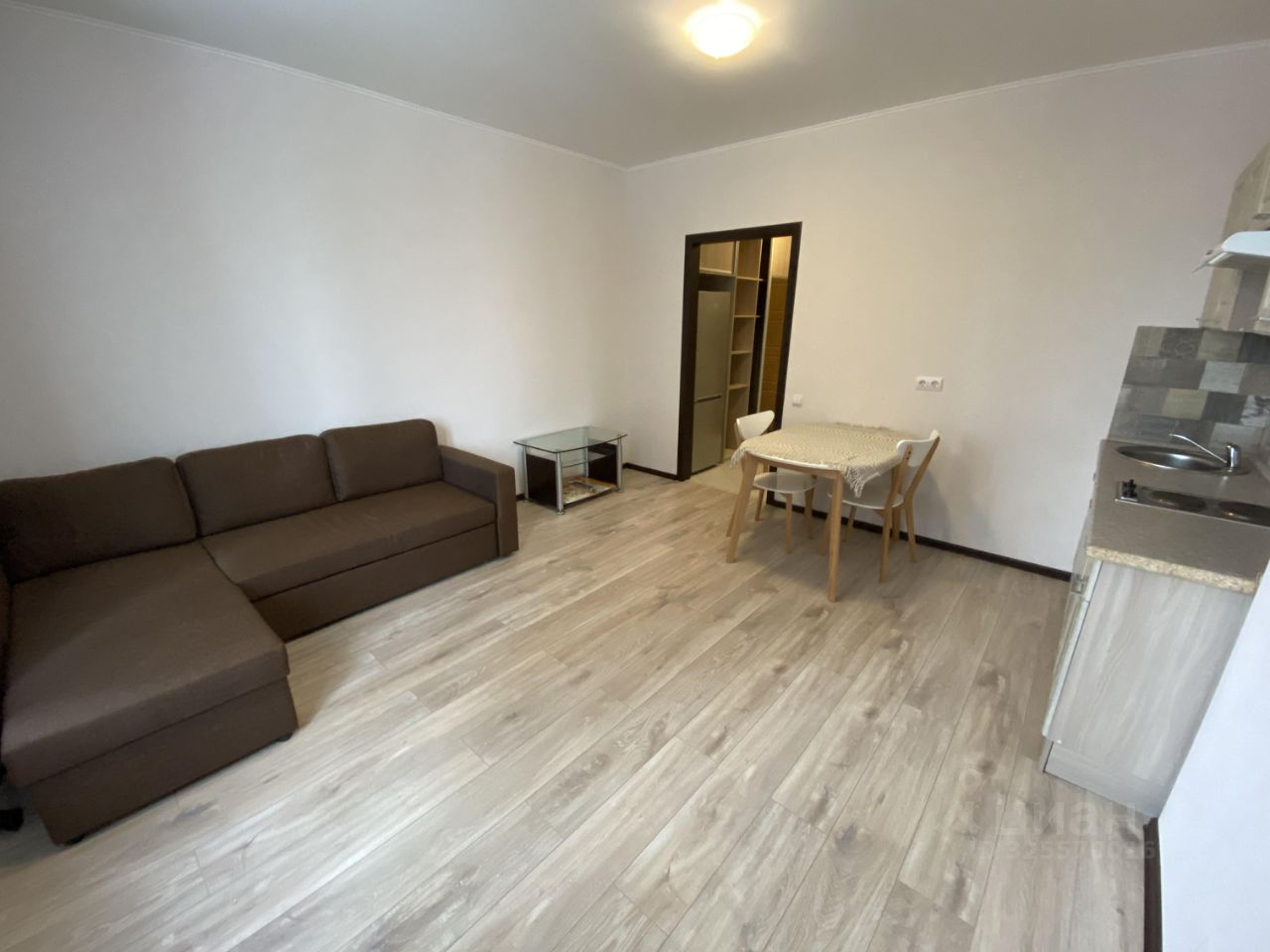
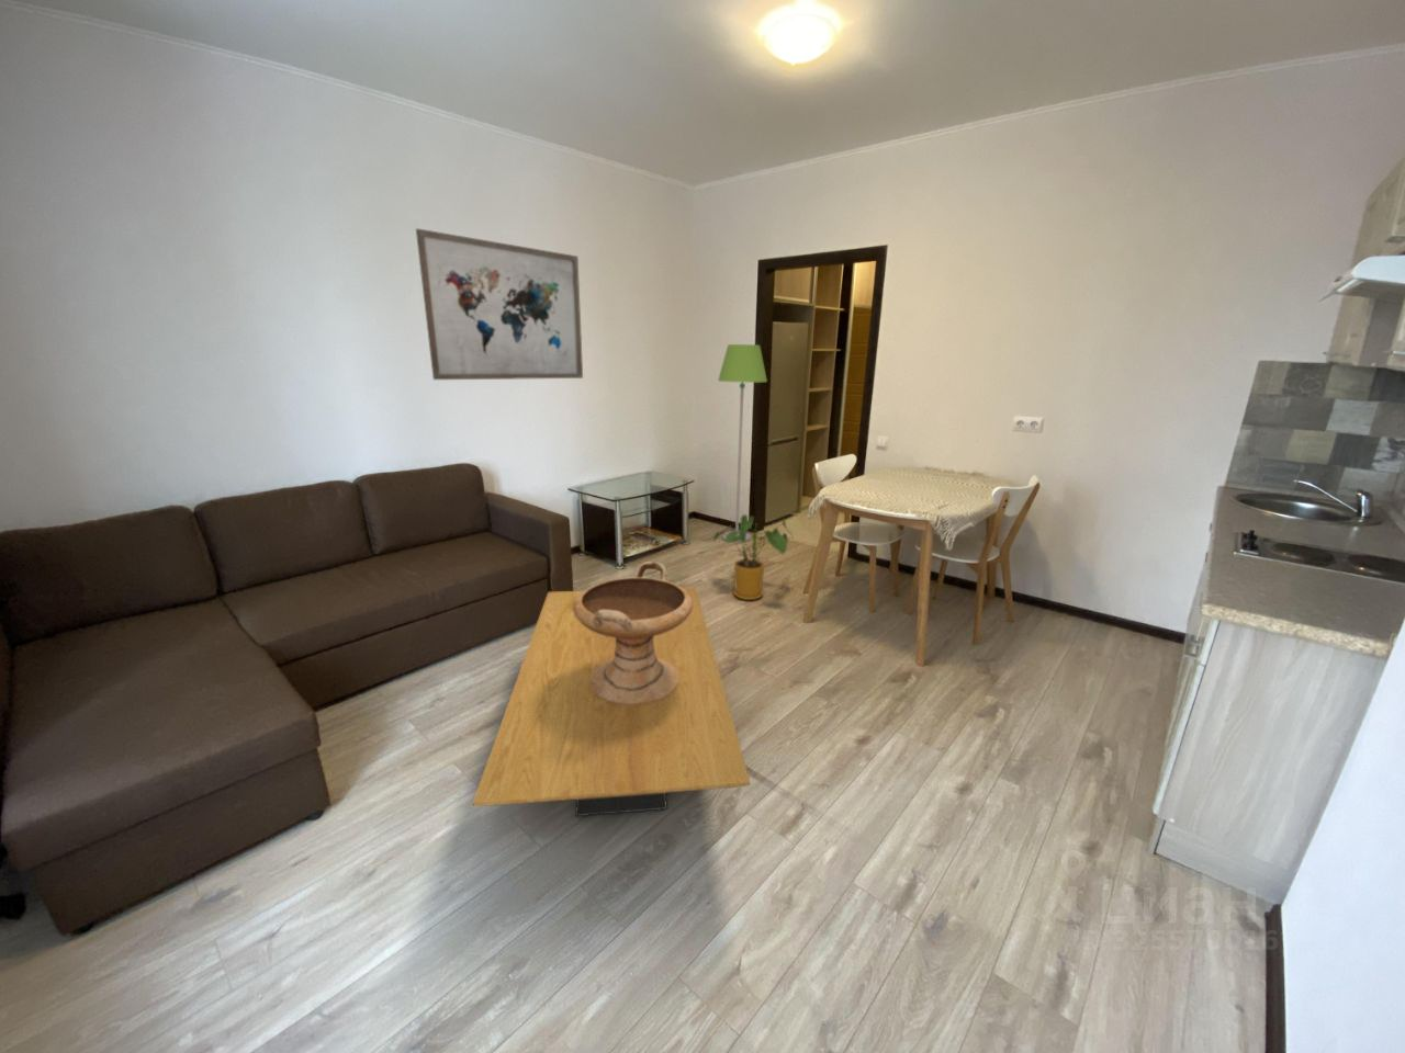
+ decorative bowl [573,561,694,705]
+ wall art [415,227,584,380]
+ coffee table [472,587,751,817]
+ floor lamp [717,343,769,543]
+ house plant [712,513,793,601]
